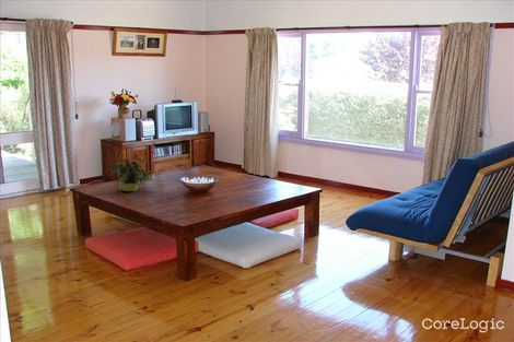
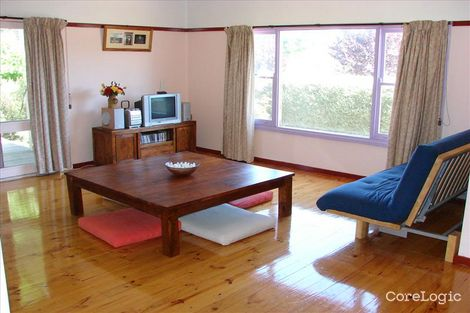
- potted plant [108,152,154,192]
